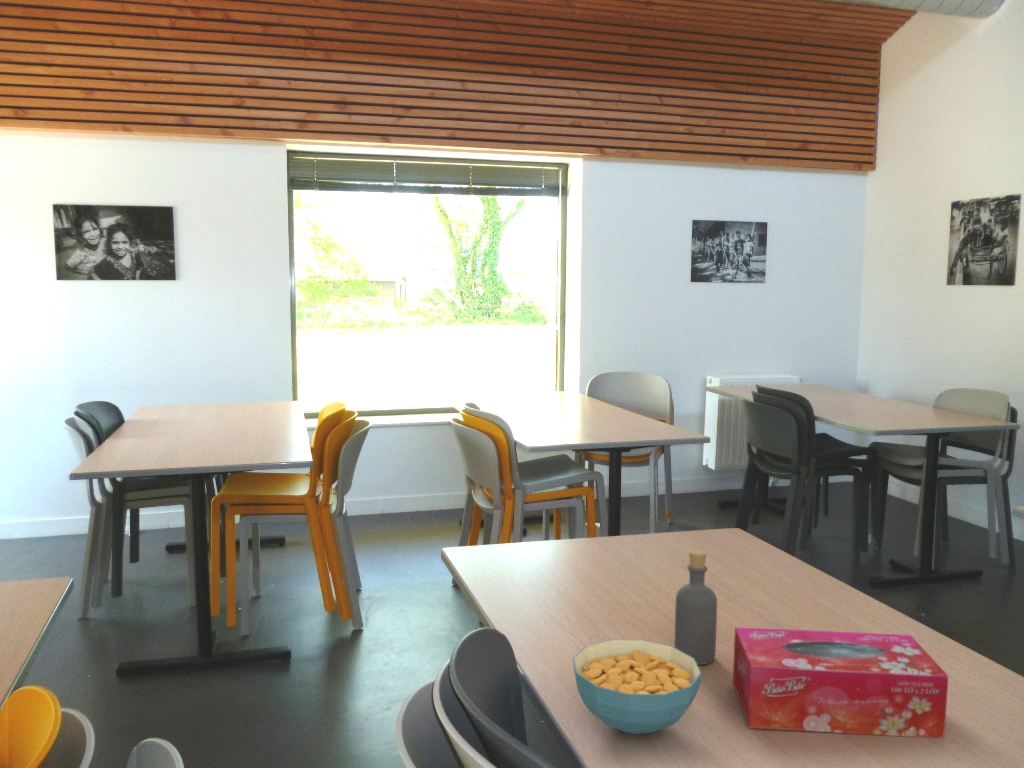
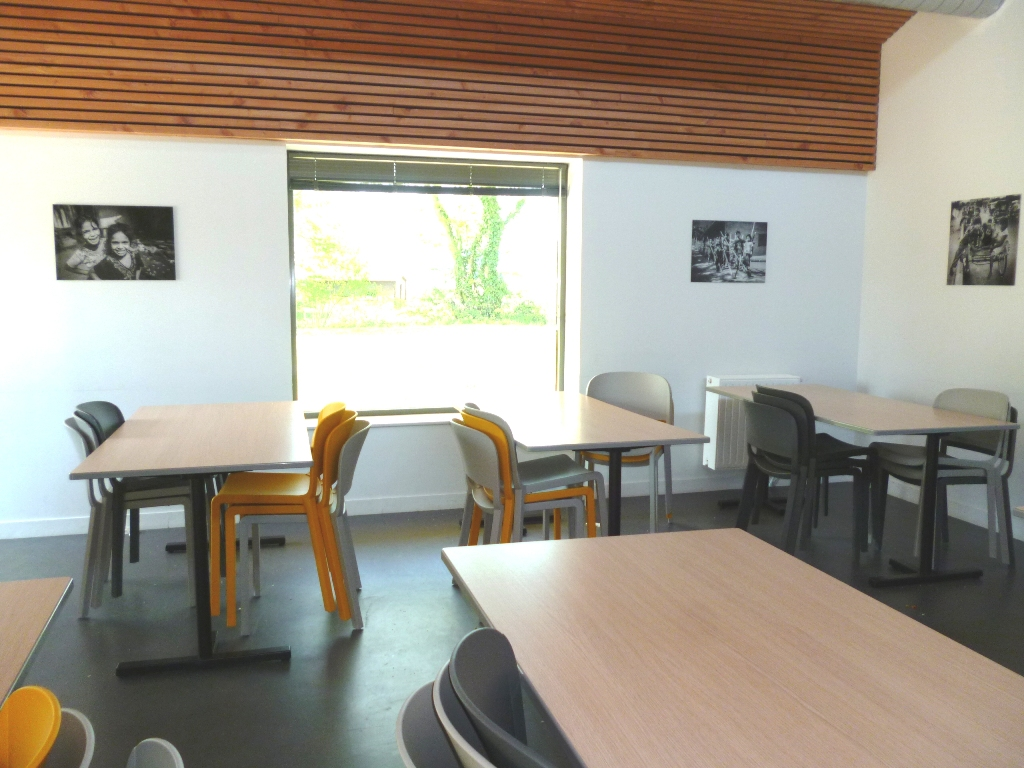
- cereal bowl [572,639,703,735]
- bottle [673,549,718,666]
- tissue box [732,626,949,739]
